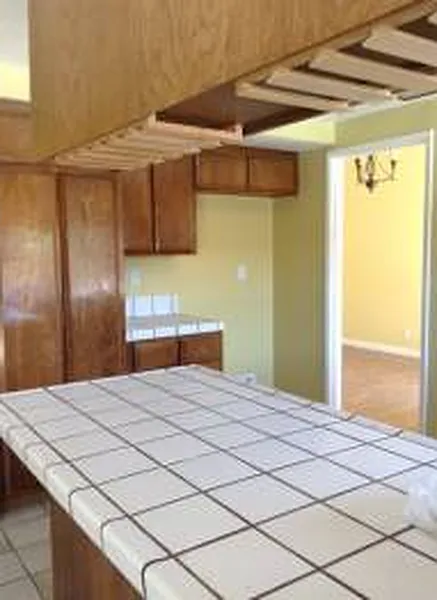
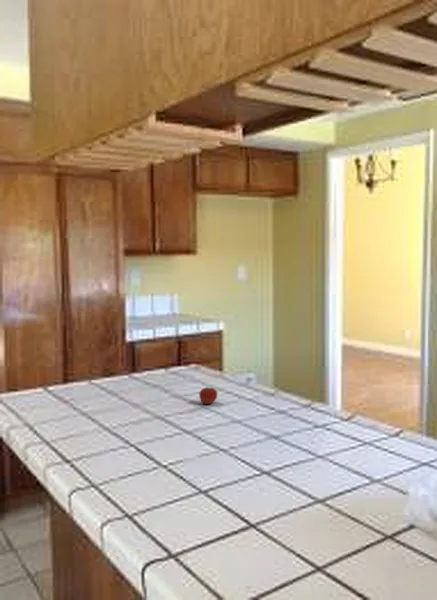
+ fruit [198,386,219,405]
